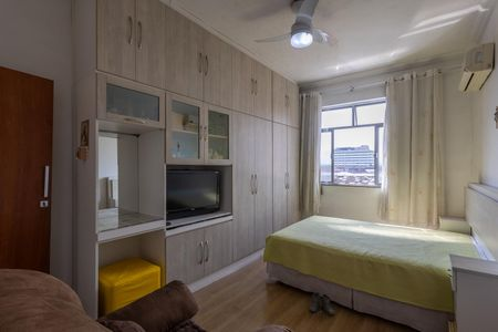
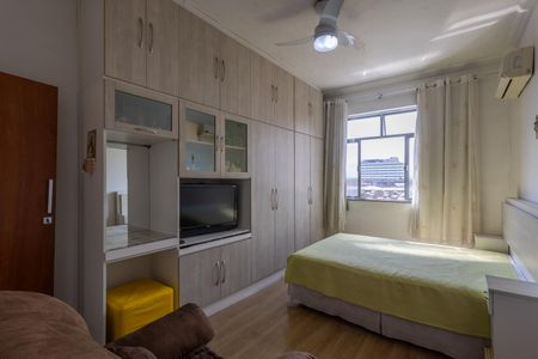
- boots [309,291,335,317]
